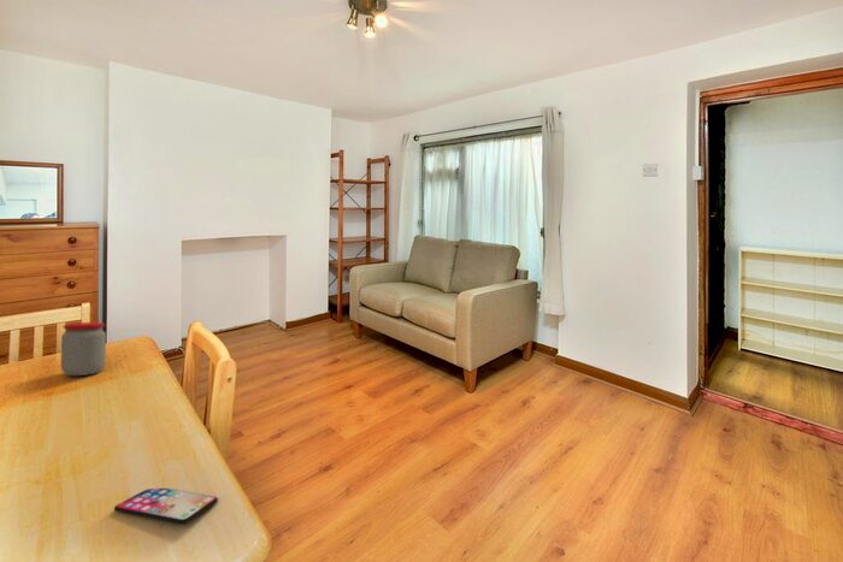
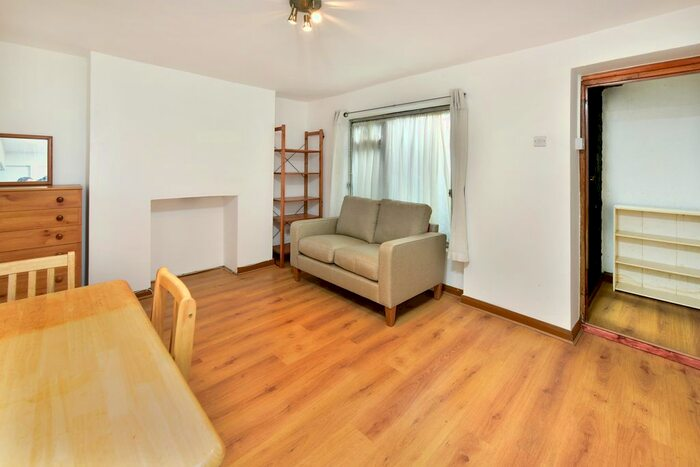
- smartphone [113,487,219,525]
- jar [60,321,107,377]
